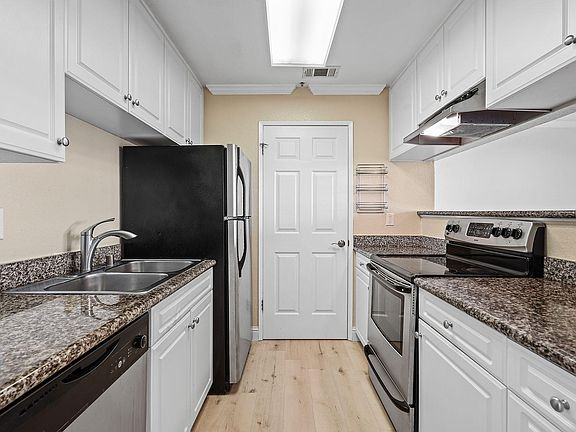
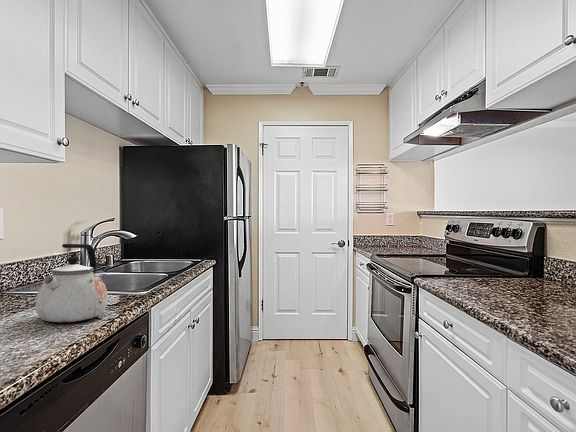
+ kettle [35,243,109,323]
